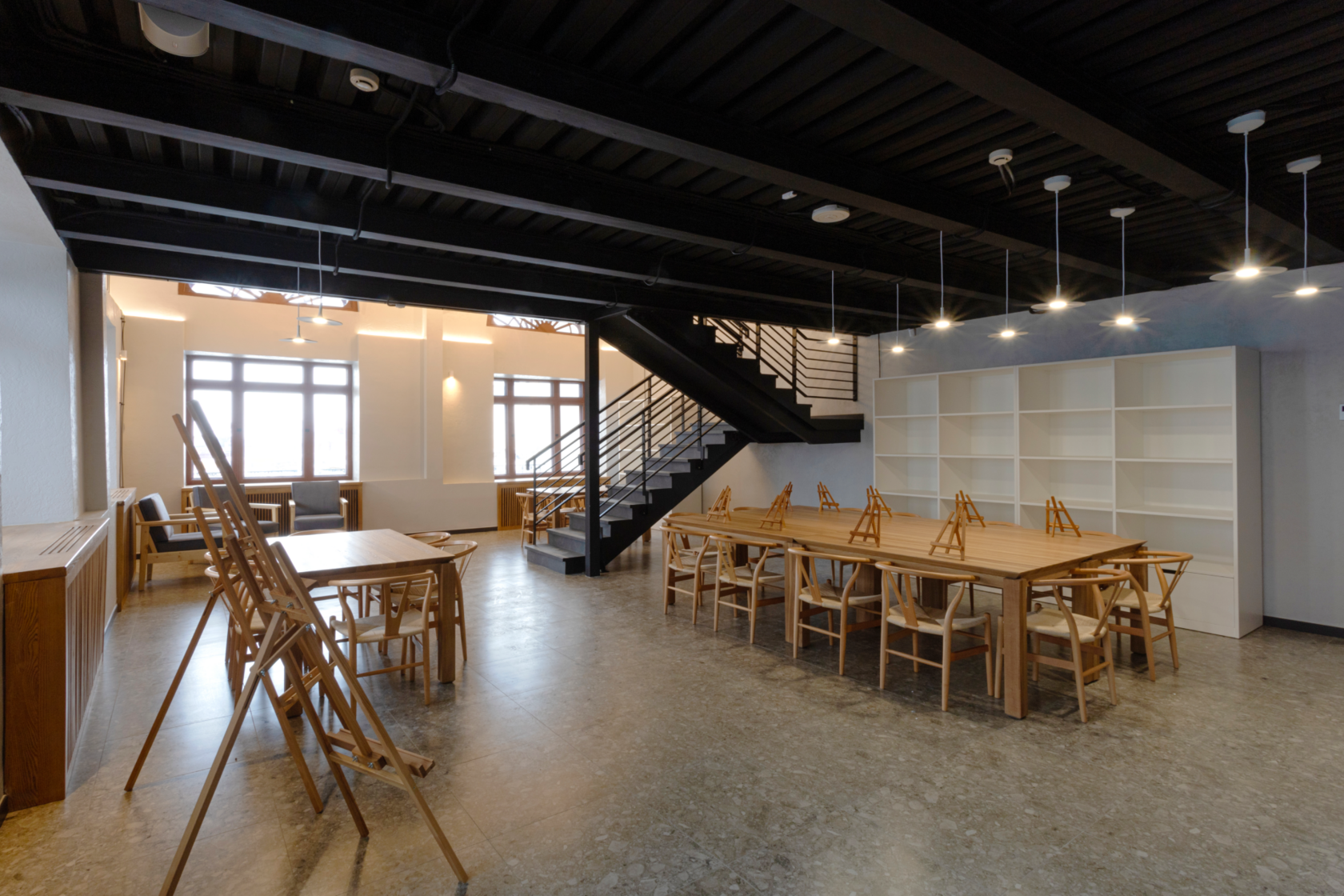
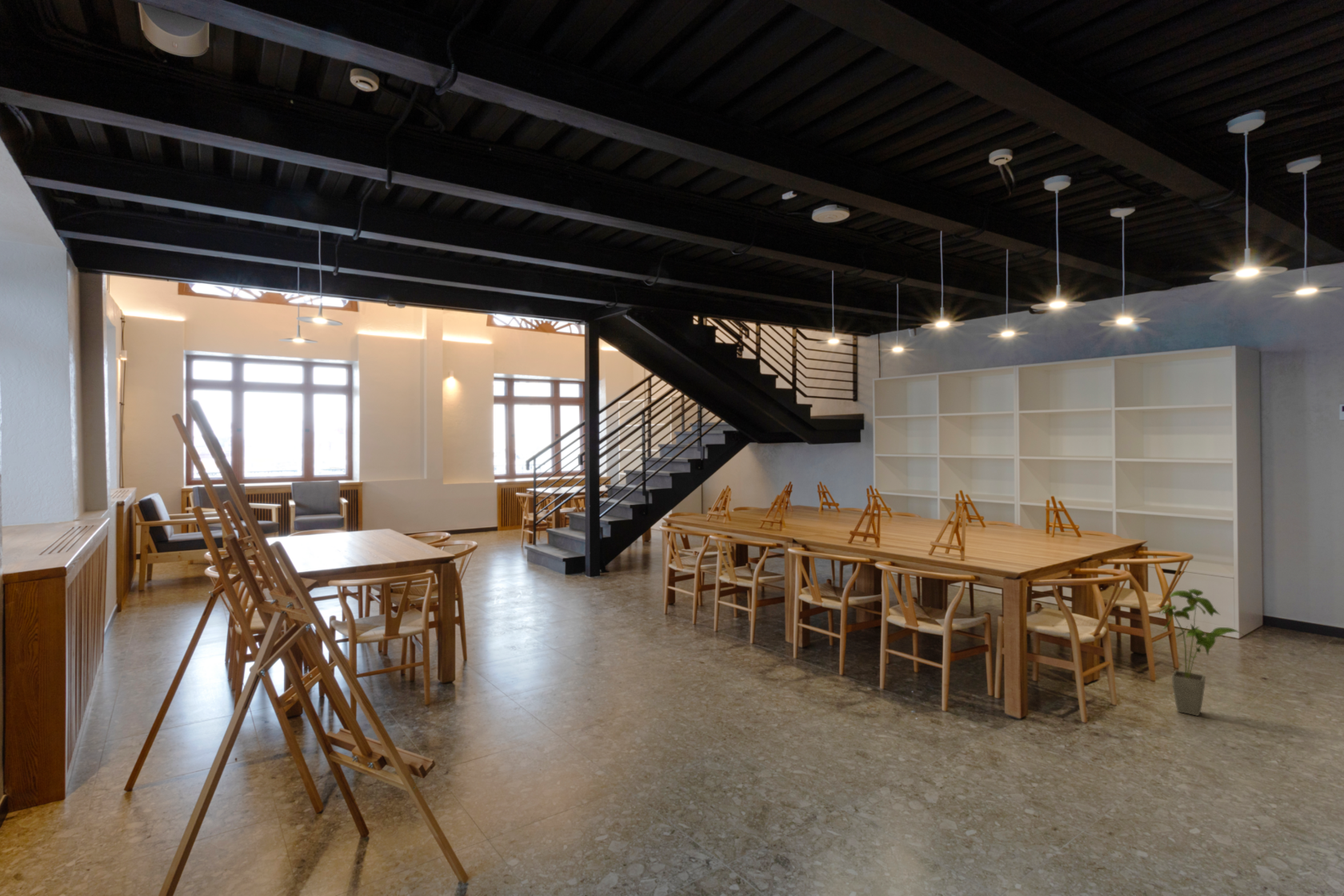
+ house plant [1159,588,1243,717]
